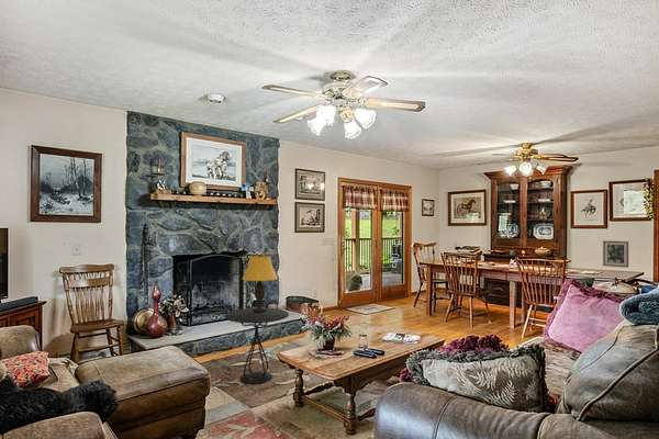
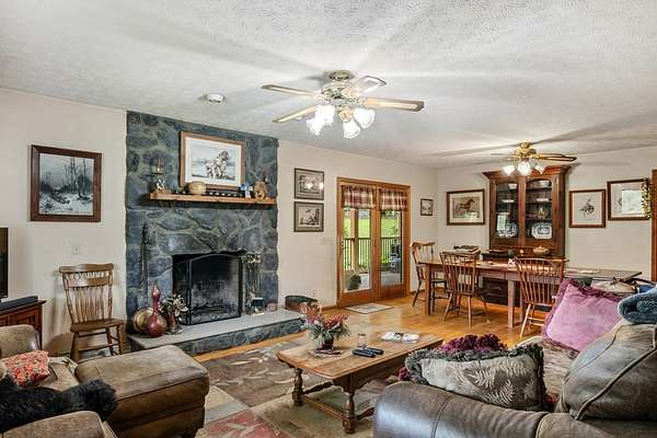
- wall art [602,239,629,269]
- side table [223,306,290,385]
- table lamp [242,255,279,313]
